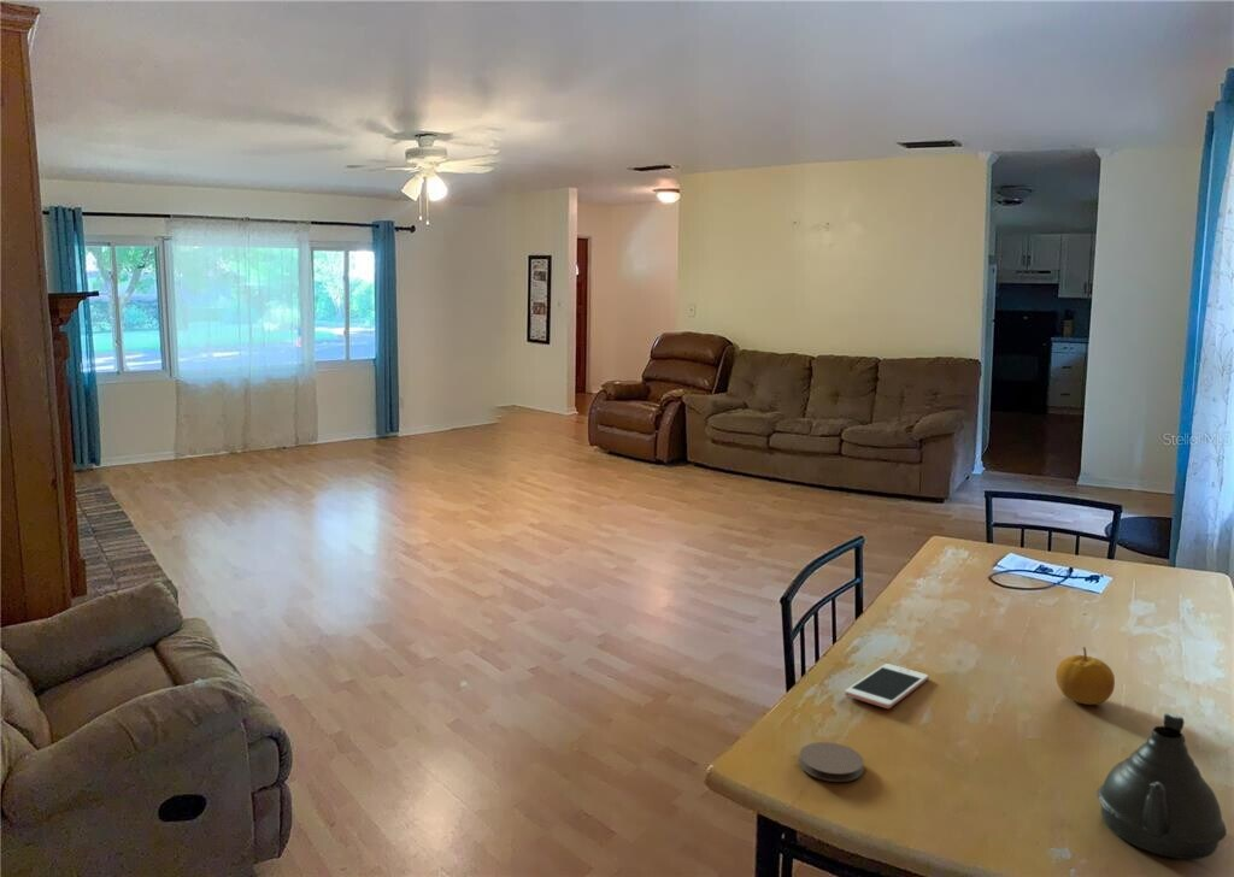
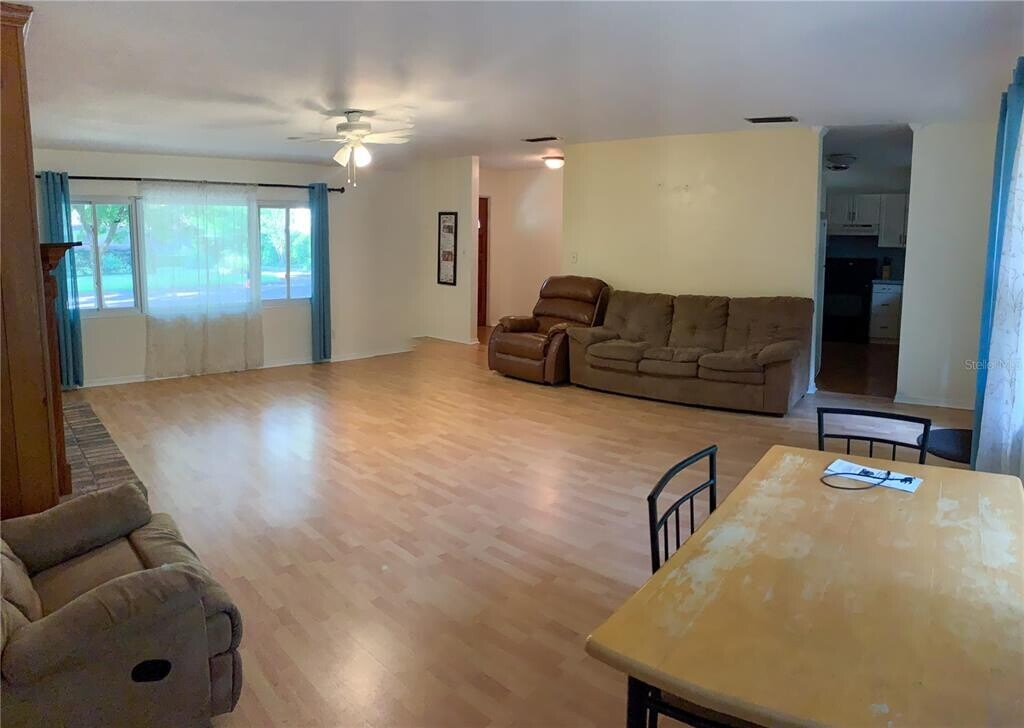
- teapot [1095,712,1228,860]
- coaster [798,741,865,783]
- cell phone [844,663,930,710]
- fruit [1054,646,1116,706]
